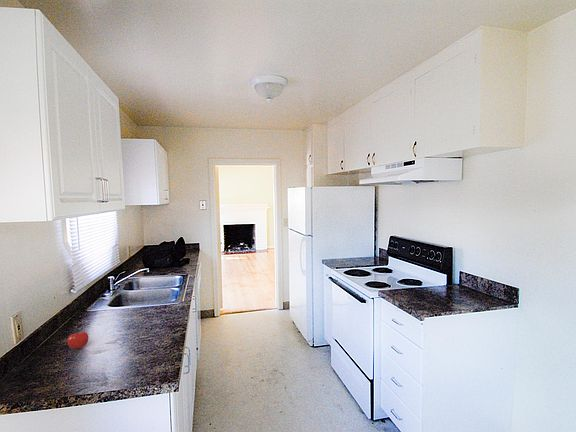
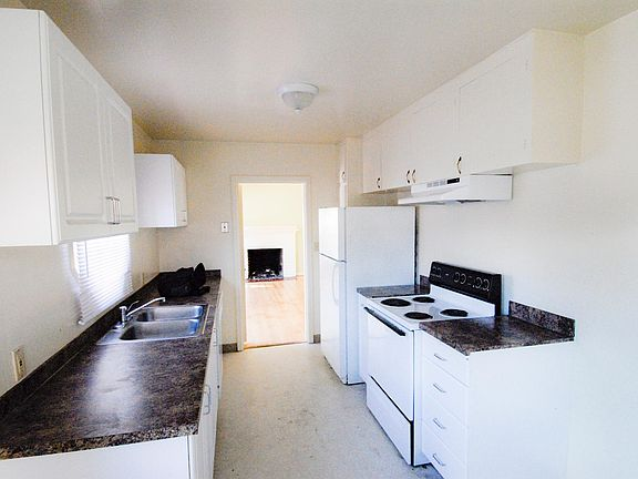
- apple [66,330,89,350]
